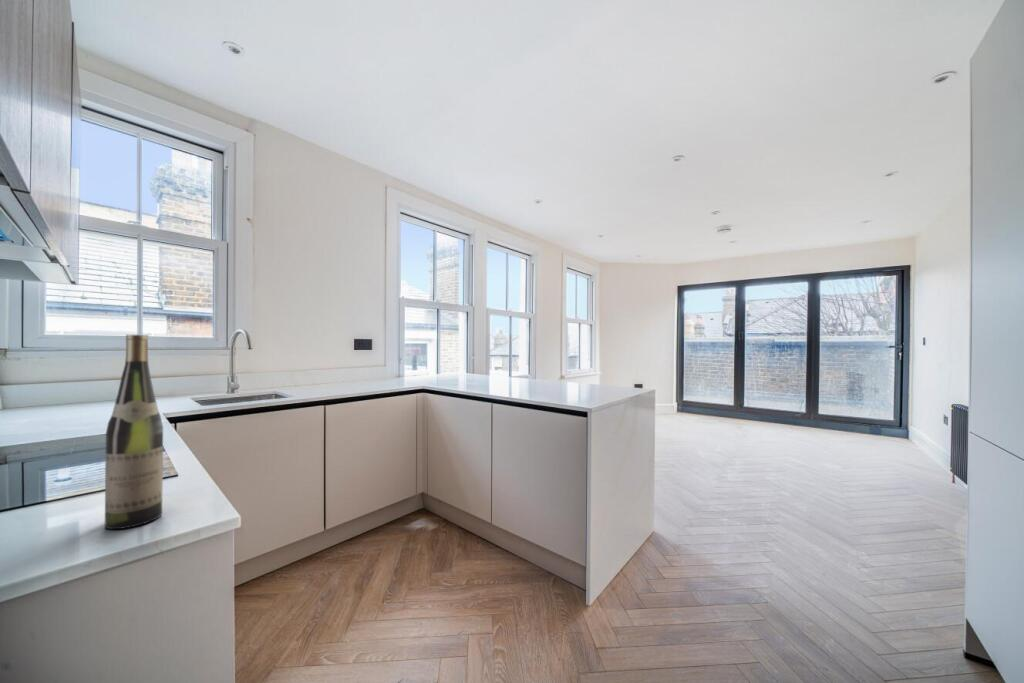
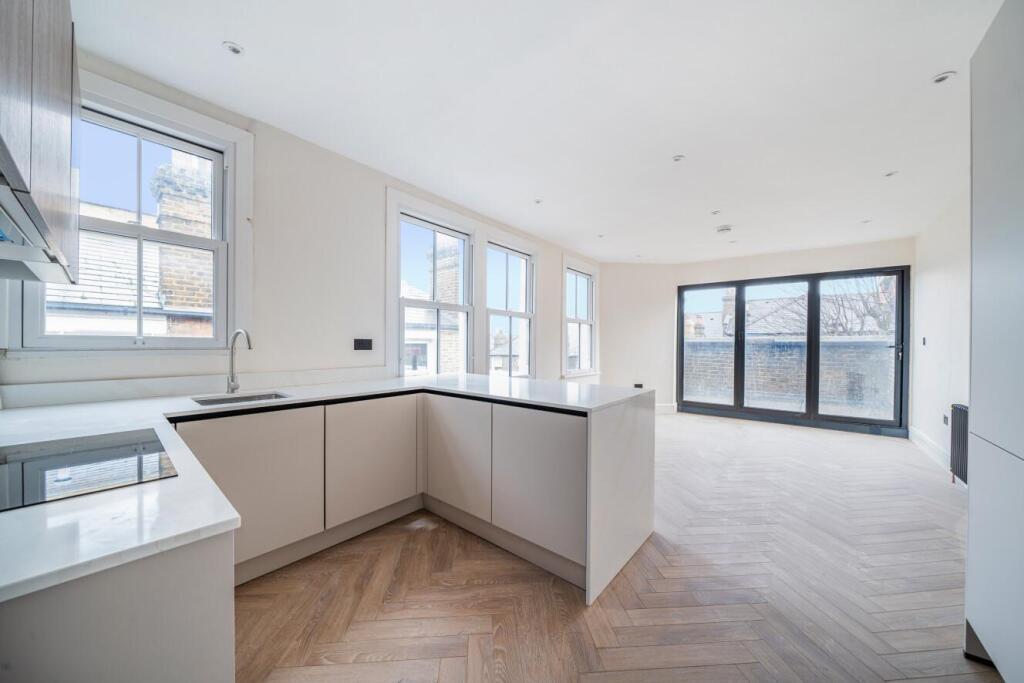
- wine bottle [104,334,164,530]
